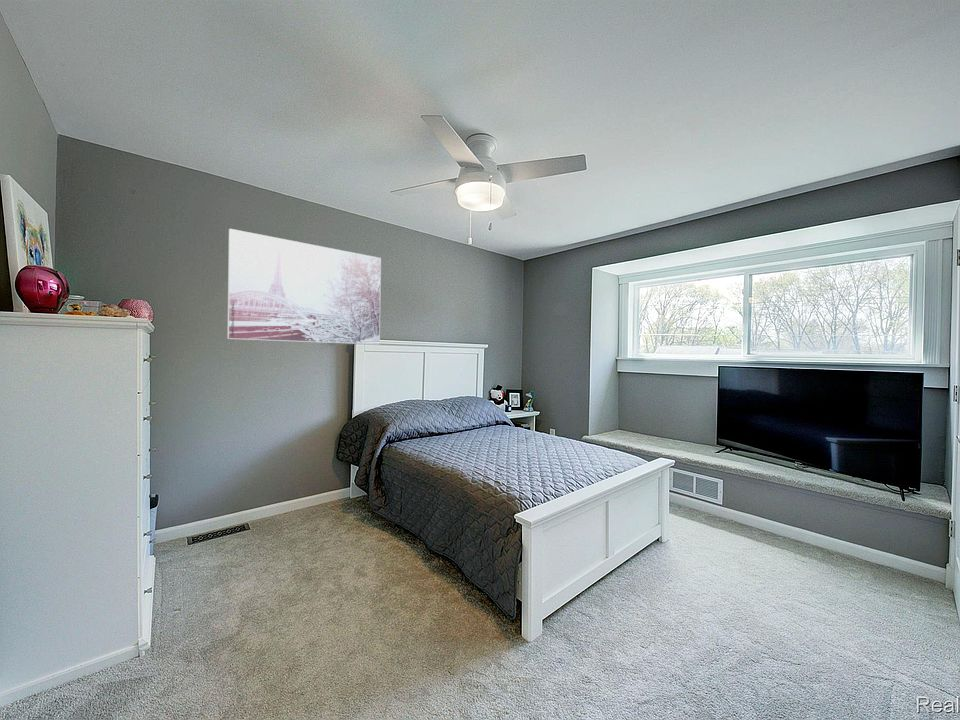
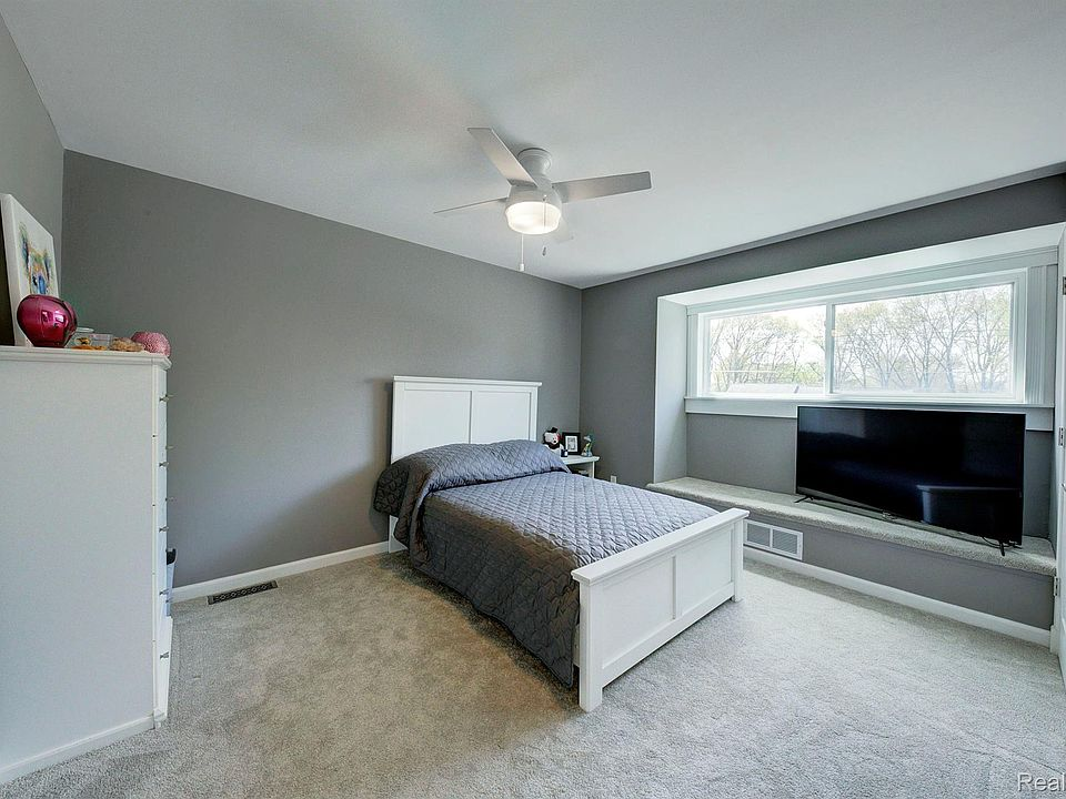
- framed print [226,228,382,346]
